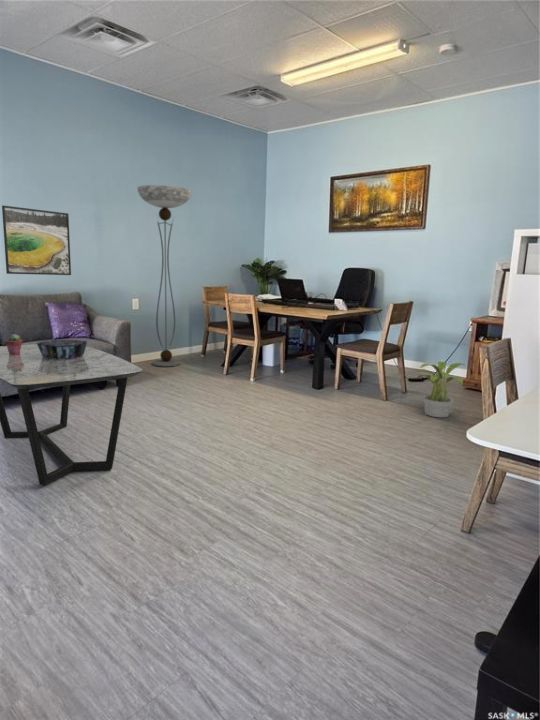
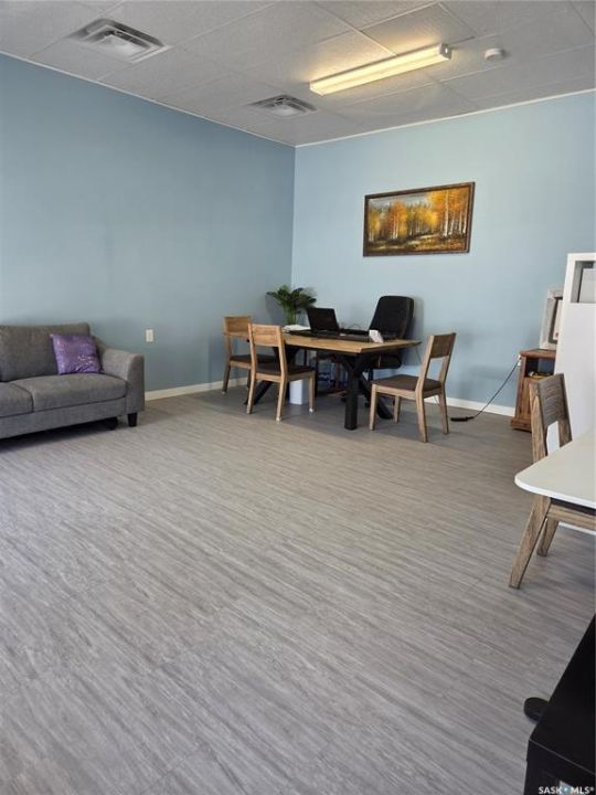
- potted succulent [4,333,24,355]
- floor lamp [136,184,193,368]
- potted plant [409,361,467,418]
- decorative bowl [35,338,89,359]
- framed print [1,204,72,276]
- coffee table [0,343,144,486]
